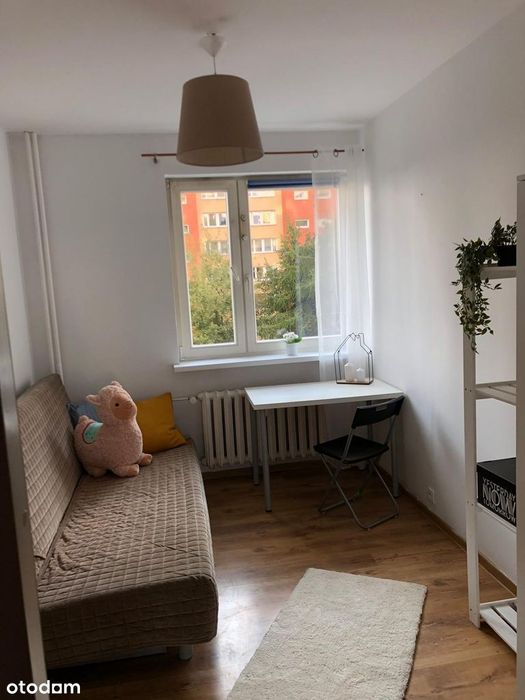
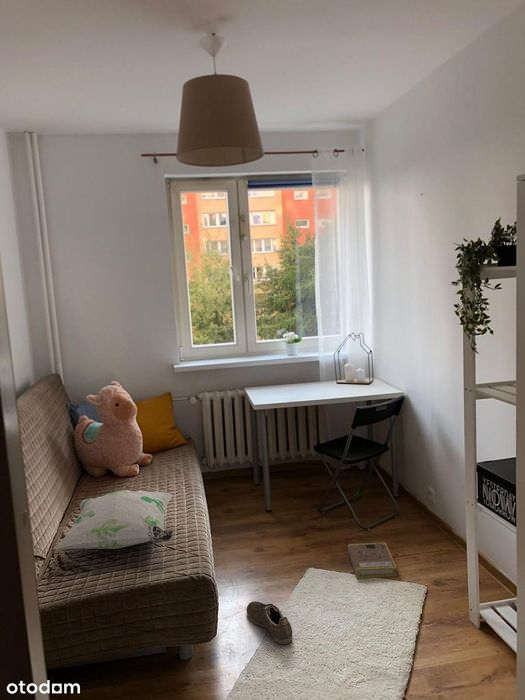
+ decorative pillow [53,489,174,550]
+ sneaker [245,600,293,645]
+ book [347,541,398,579]
